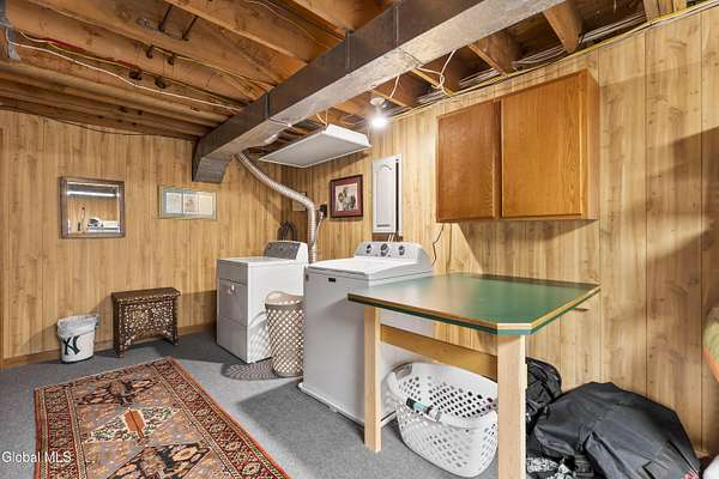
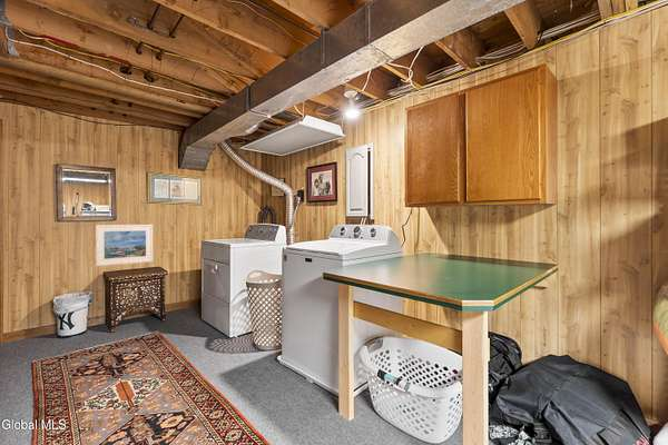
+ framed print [95,224,154,267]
